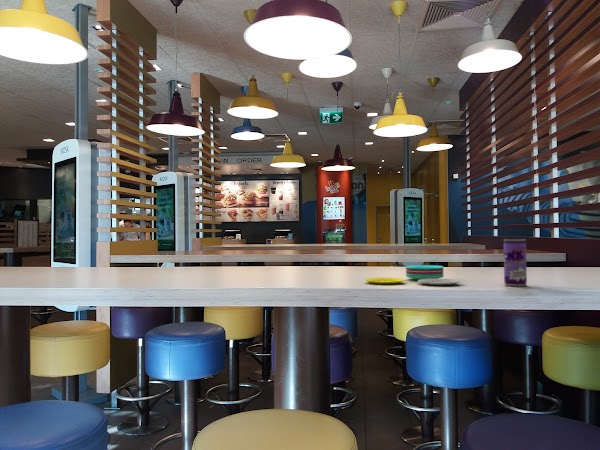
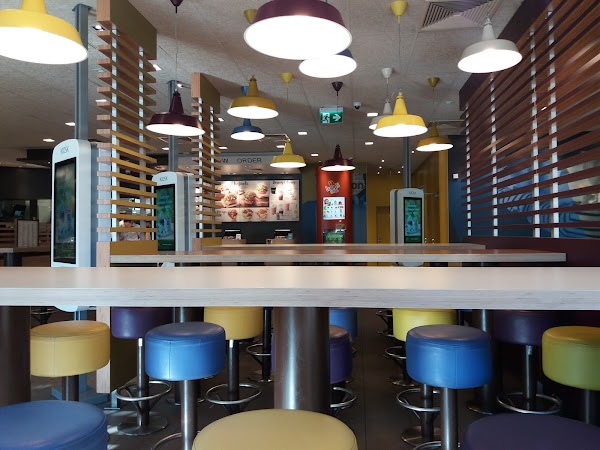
- plate [364,264,461,286]
- beverage can [503,238,528,287]
